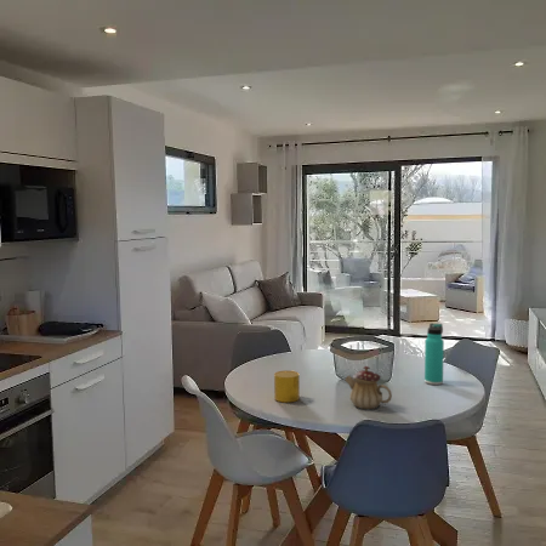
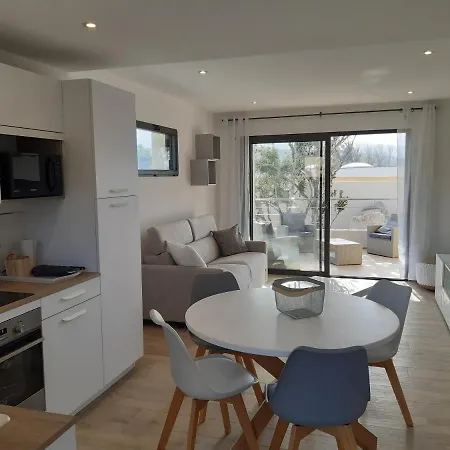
- teapot [343,365,393,410]
- cup [273,370,301,404]
- thermos bottle [423,322,445,386]
